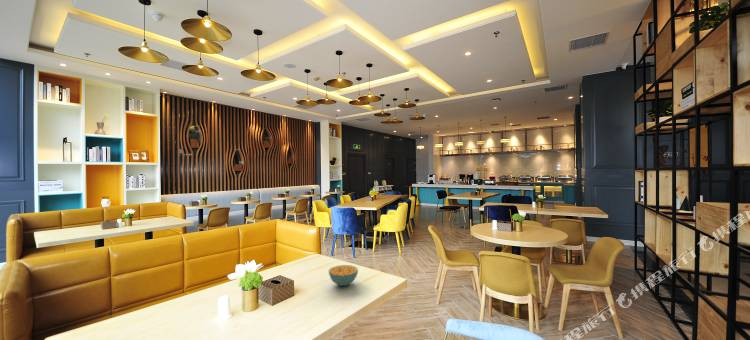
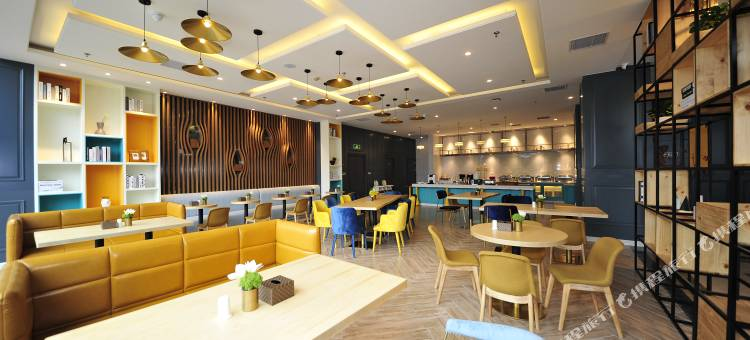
- cereal bowl [327,264,359,287]
